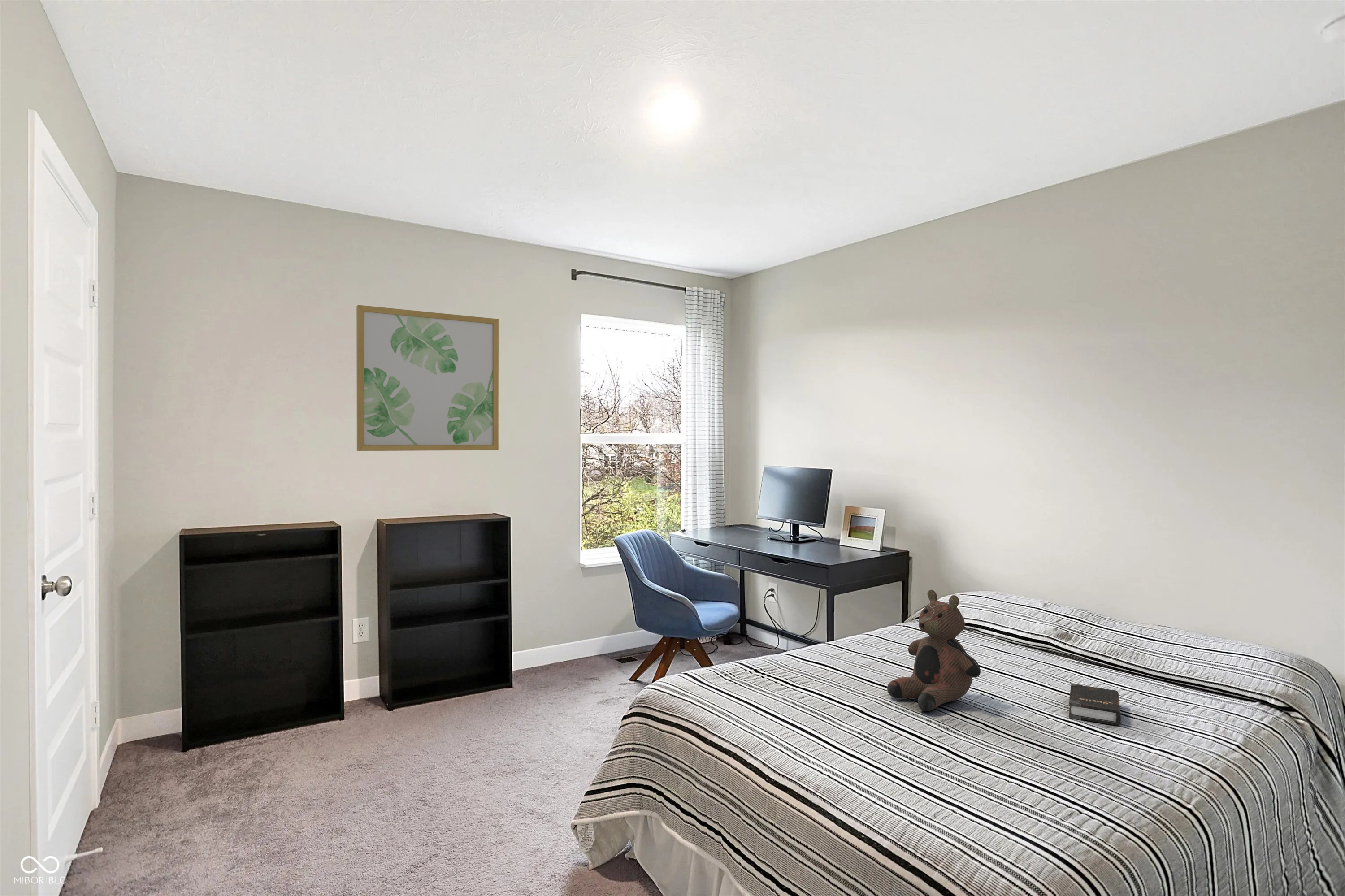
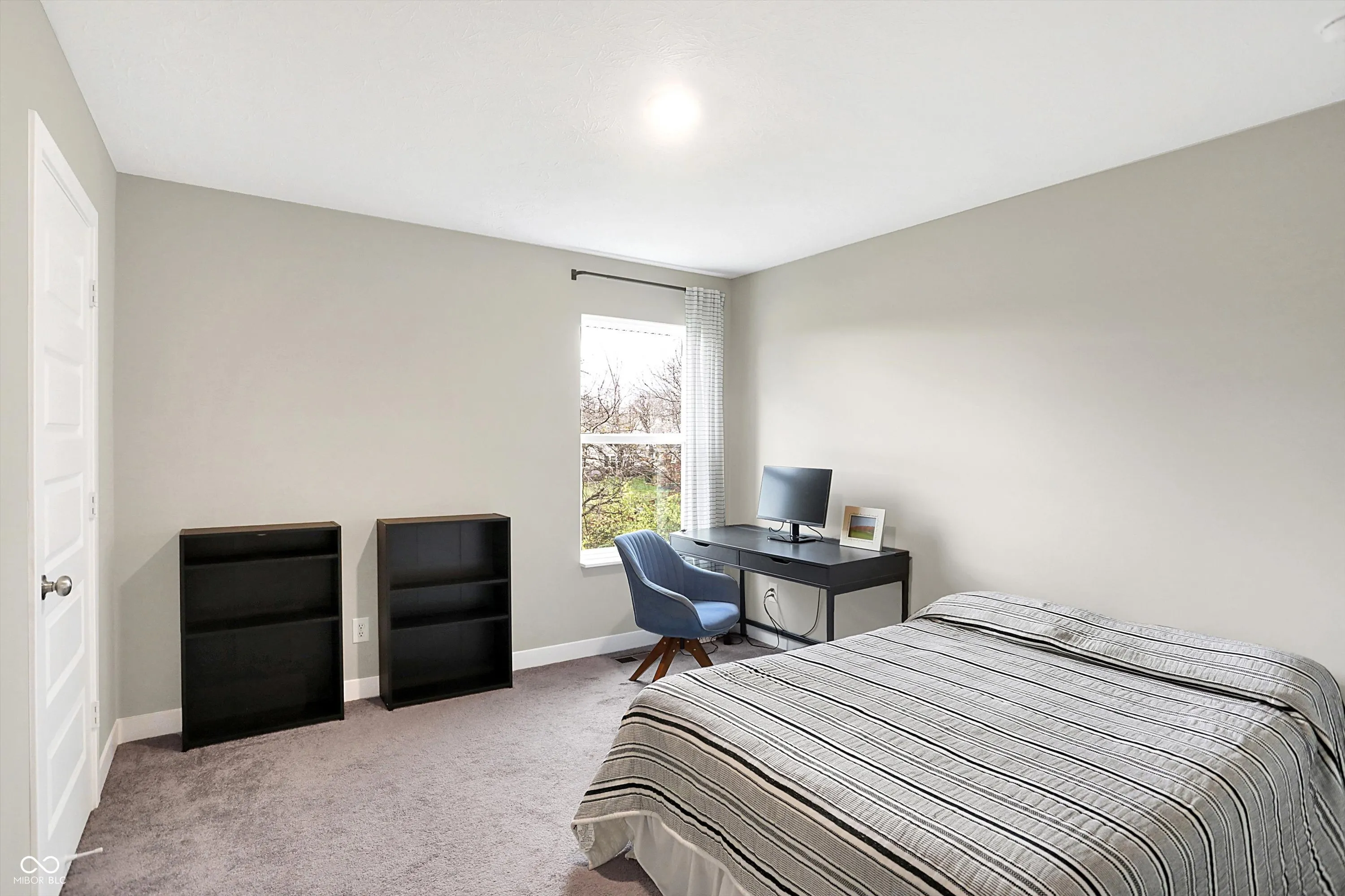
- hardback book [1069,683,1121,726]
- teddy bear [887,589,981,712]
- wall art [356,304,499,451]
